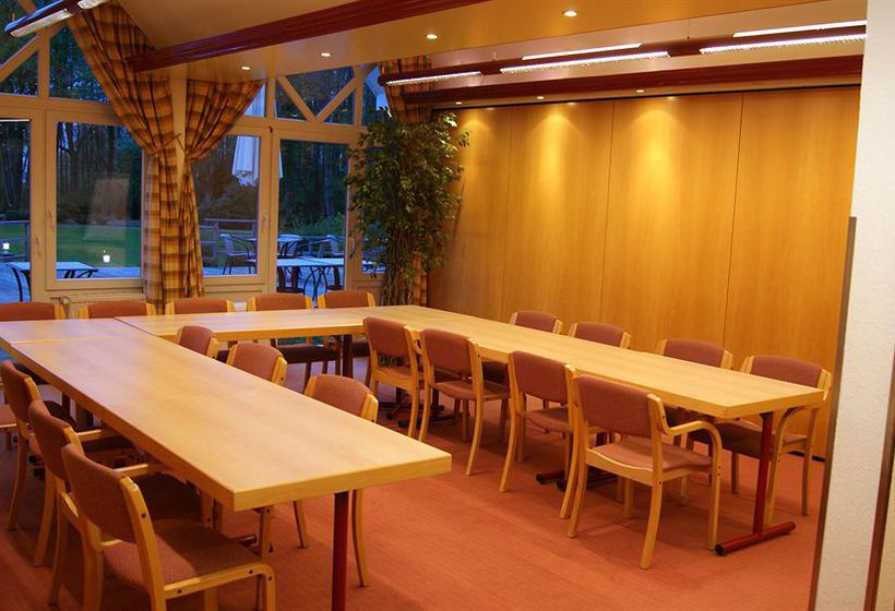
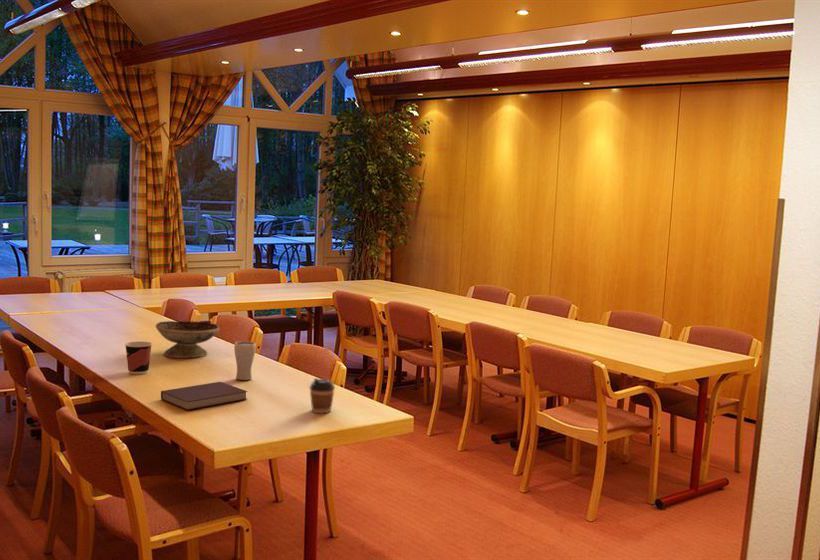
+ coffee cup [309,377,336,415]
+ decorative bowl [155,320,220,359]
+ notebook [160,381,249,411]
+ drinking glass [233,340,257,381]
+ cup [124,341,153,375]
